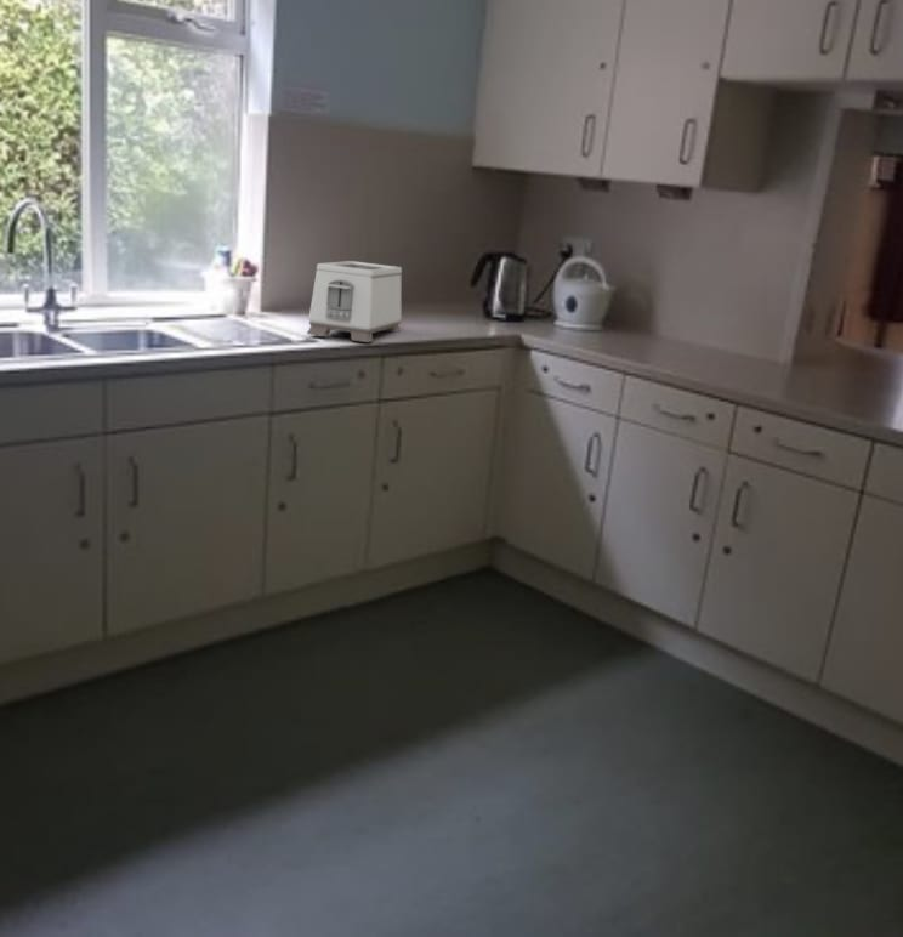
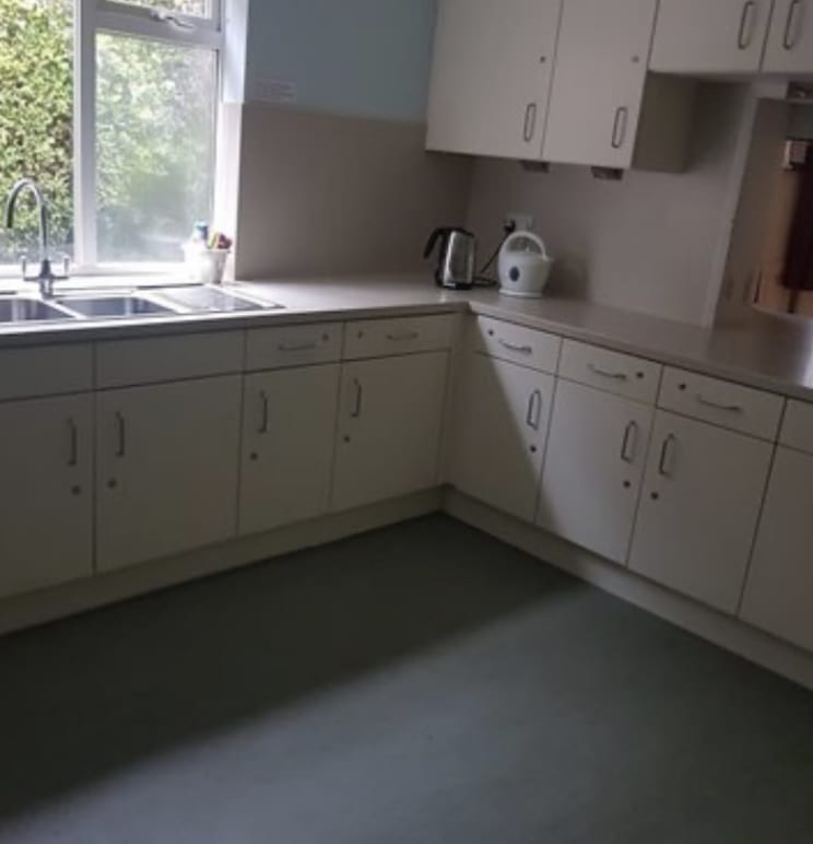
- toaster [306,260,403,343]
